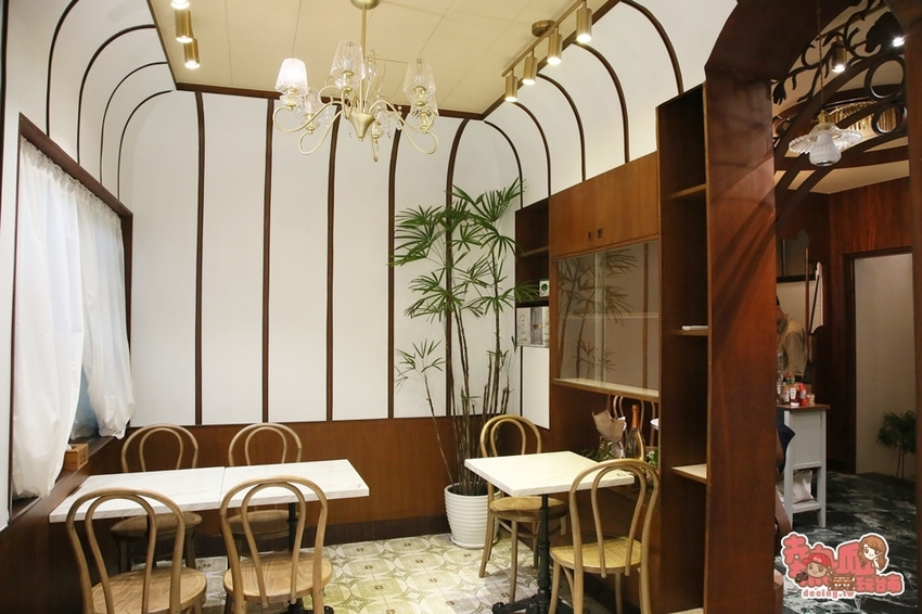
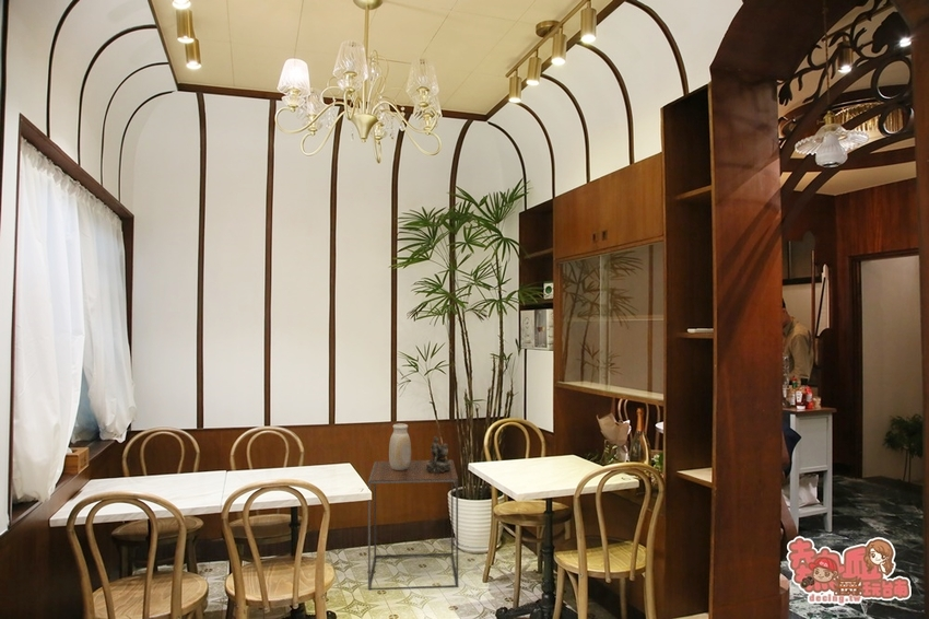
+ side table [367,458,459,591]
+ decorative bowl [426,435,450,474]
+ vase [388,422,412,470]
